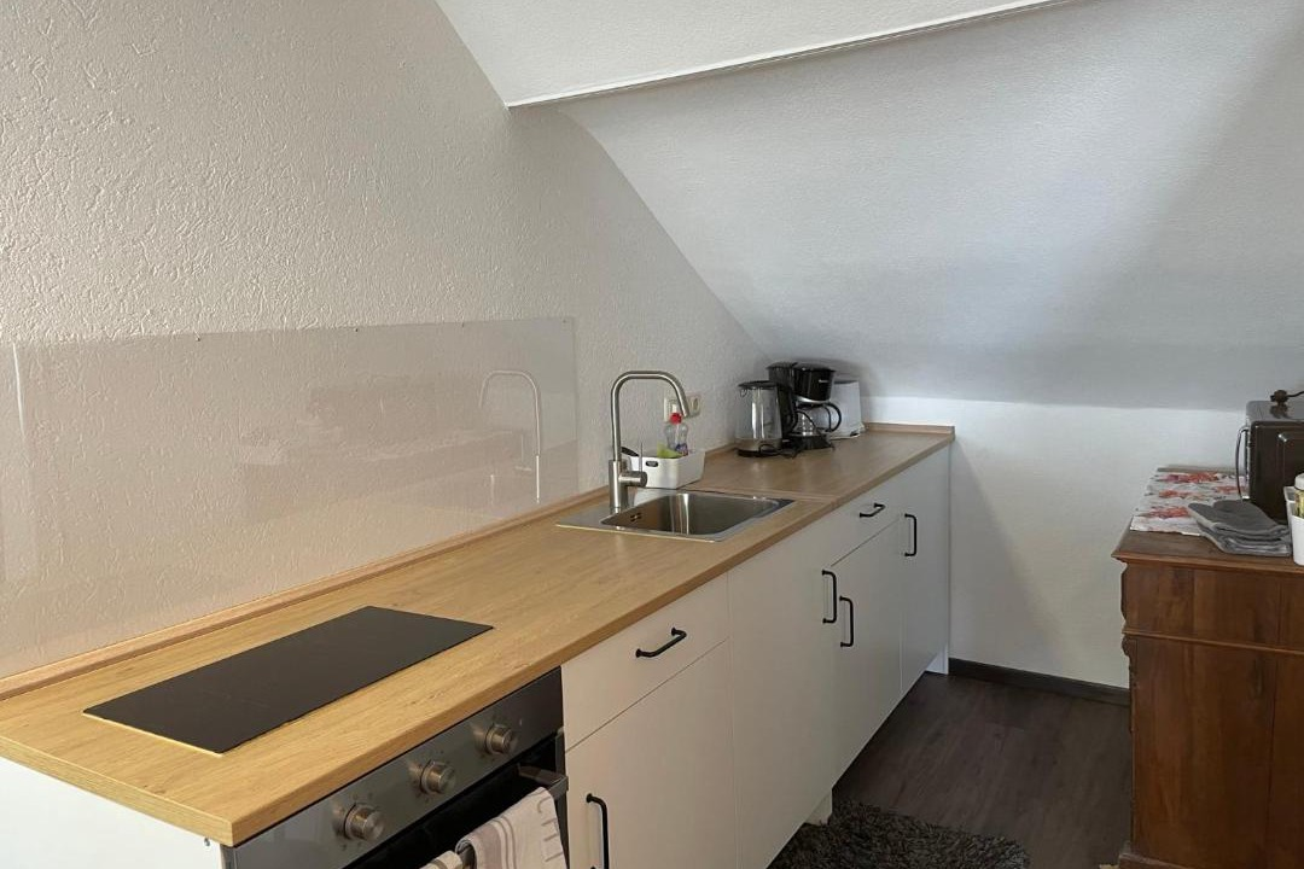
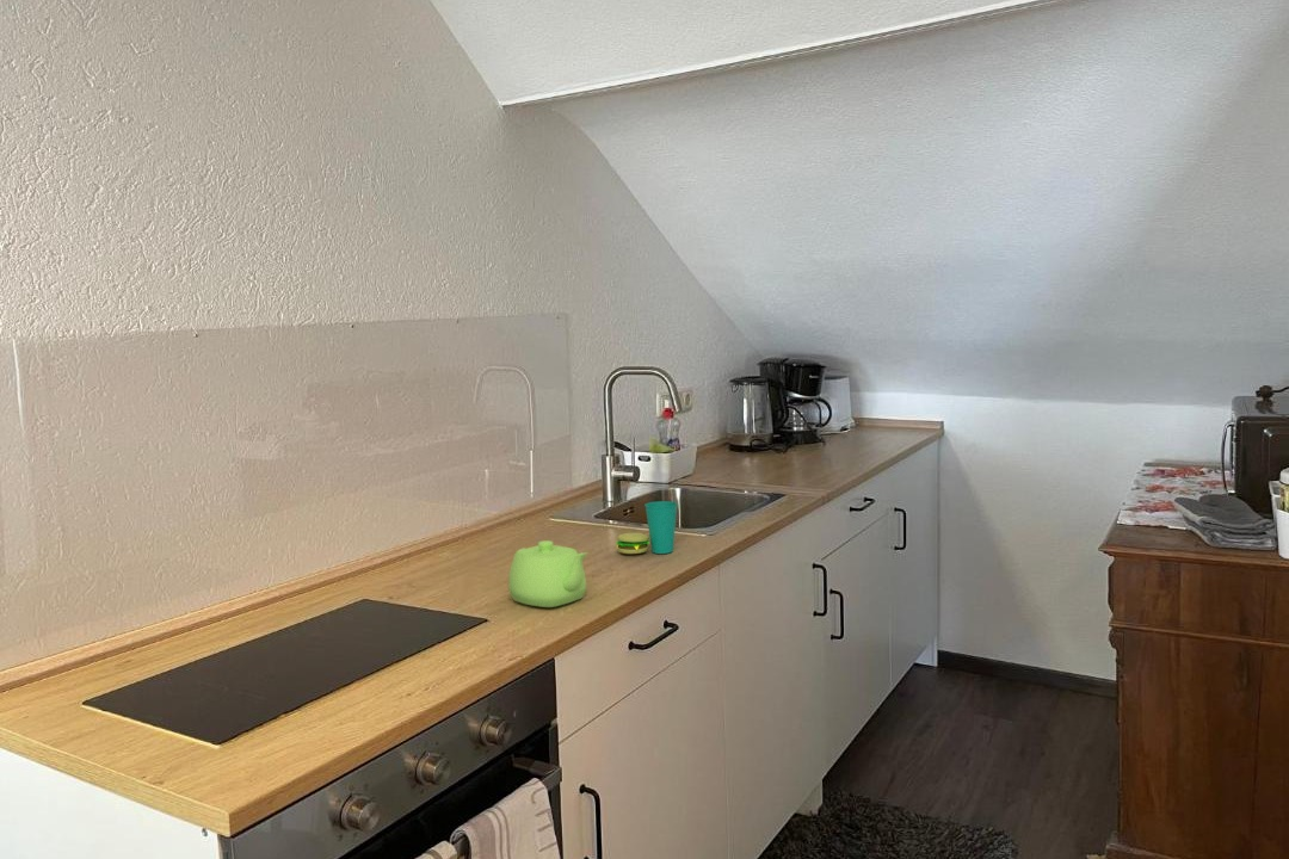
+ teapot [507,539,590,608]
+ cup [615,500,679,555]
